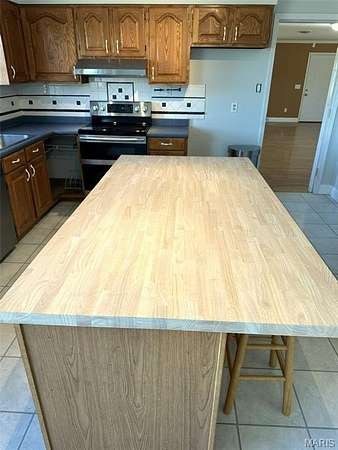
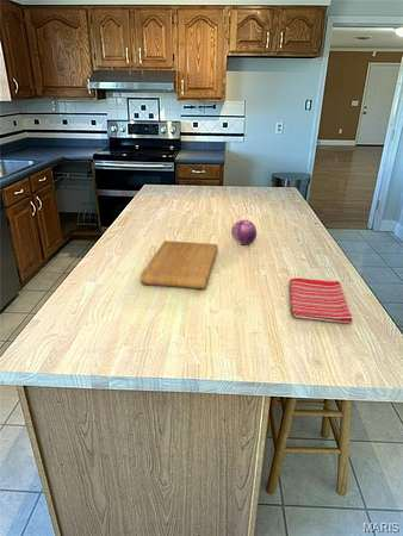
+ fruit [230,219,258,245]
+ cutting board [140,239,218,291]
+ dish towel [289,278,353,324]
